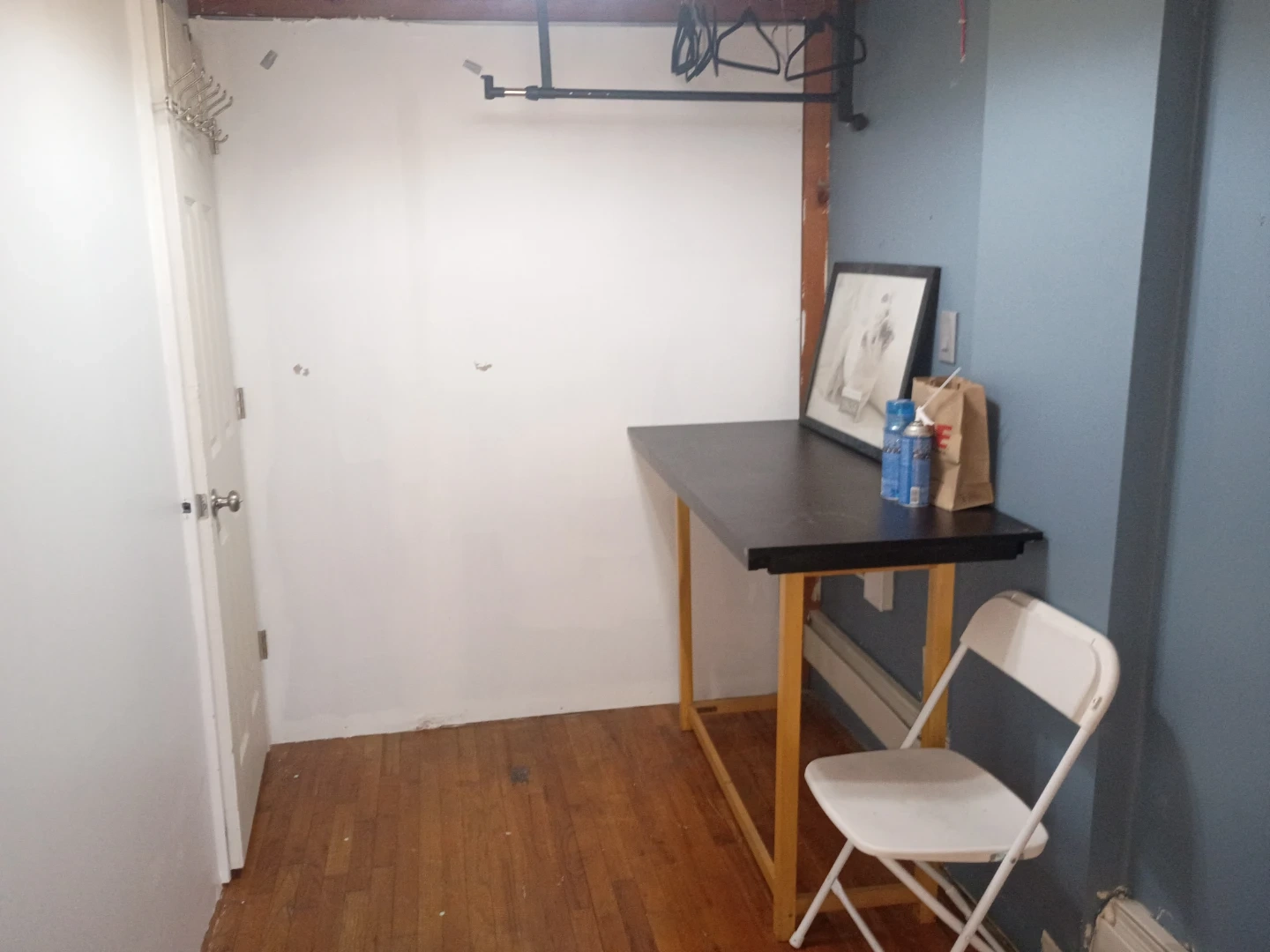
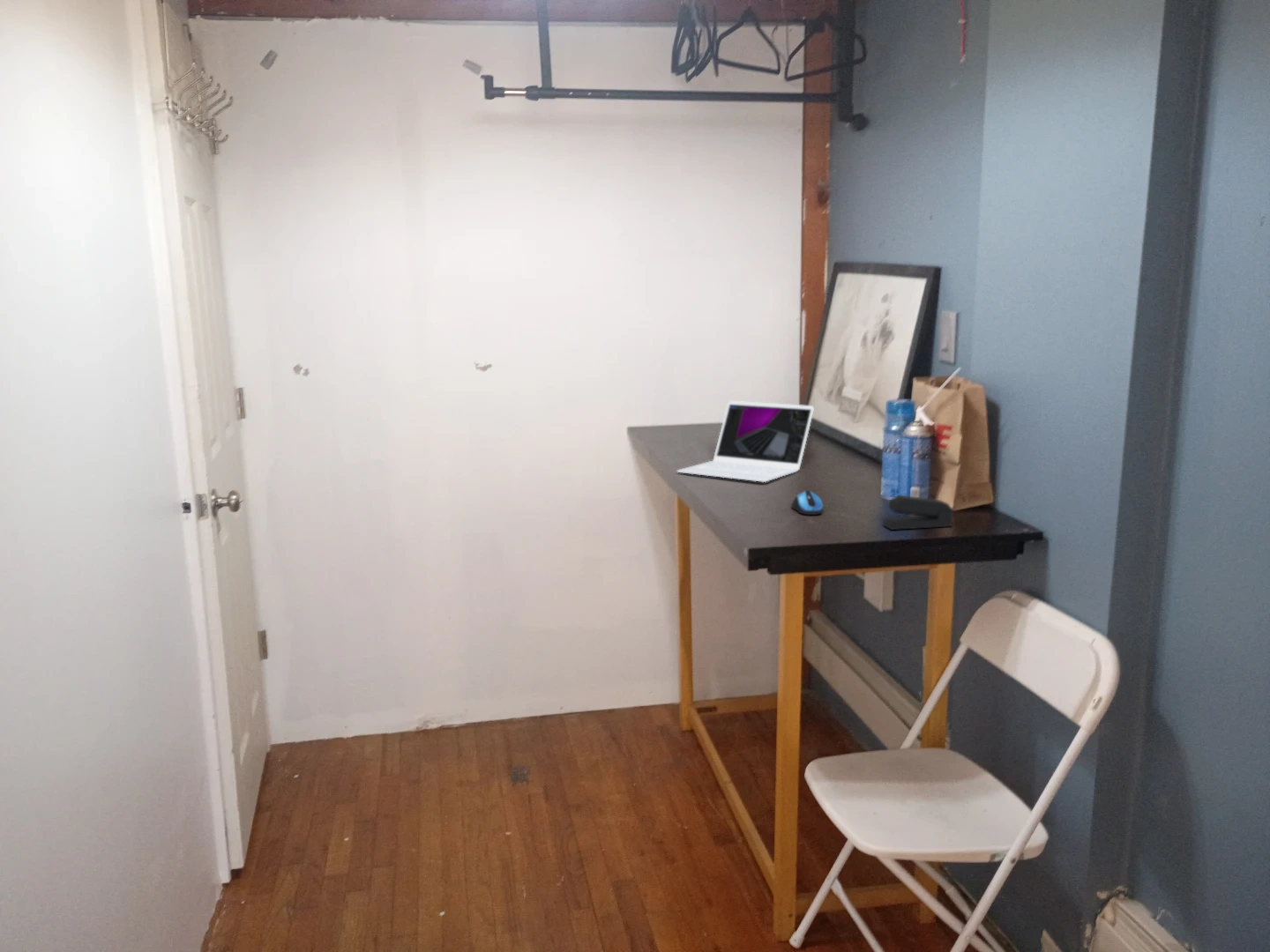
+ laptop [676,400,815,483]
+ computer mouse [791,490,824,516]
+ stapler [883,494,955,531]
